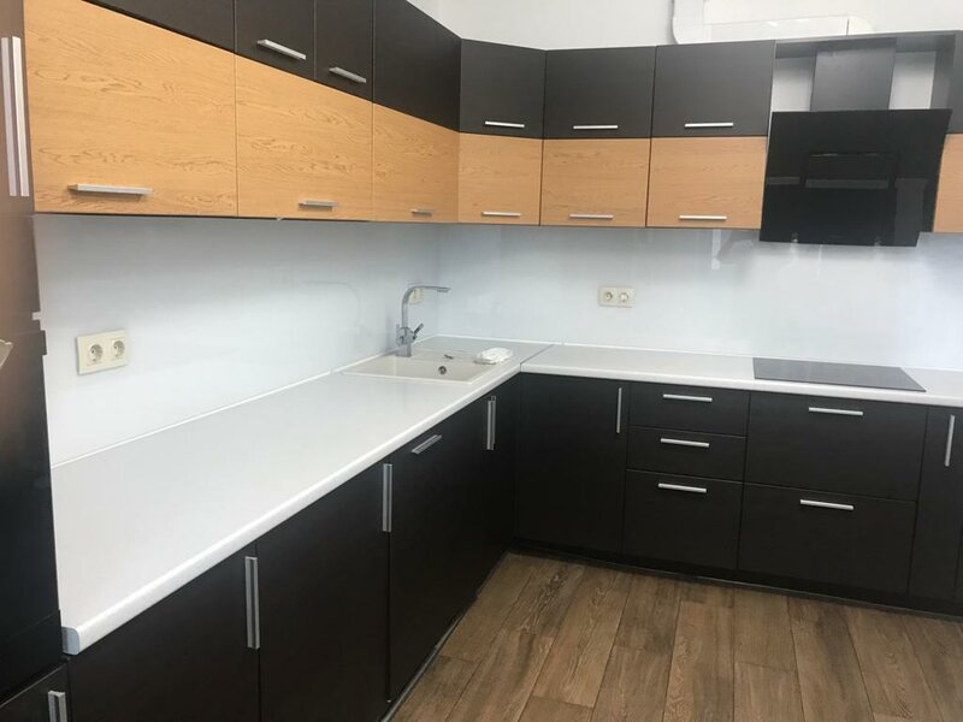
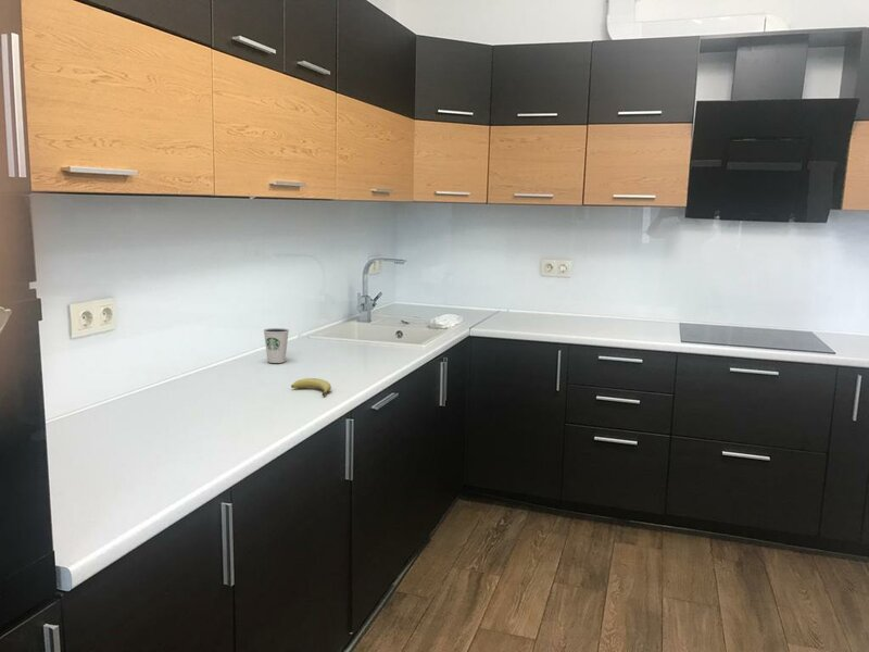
+ fruit [290,377,332,397]
+ dixie cup [262,327,290,364]
